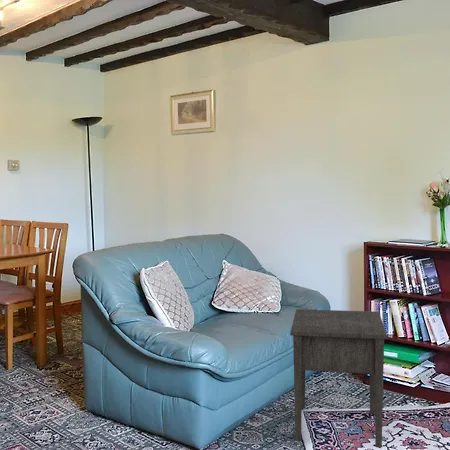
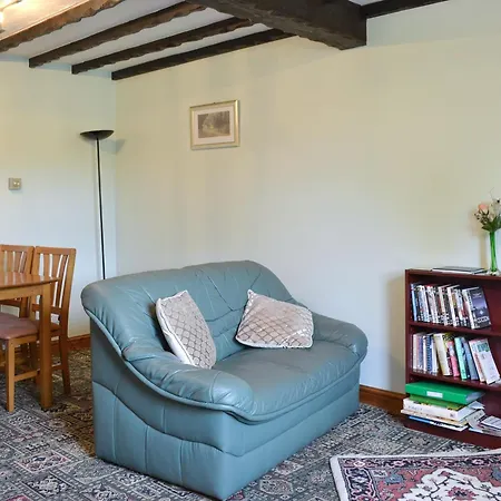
- nightstand [289,308,388,449]
